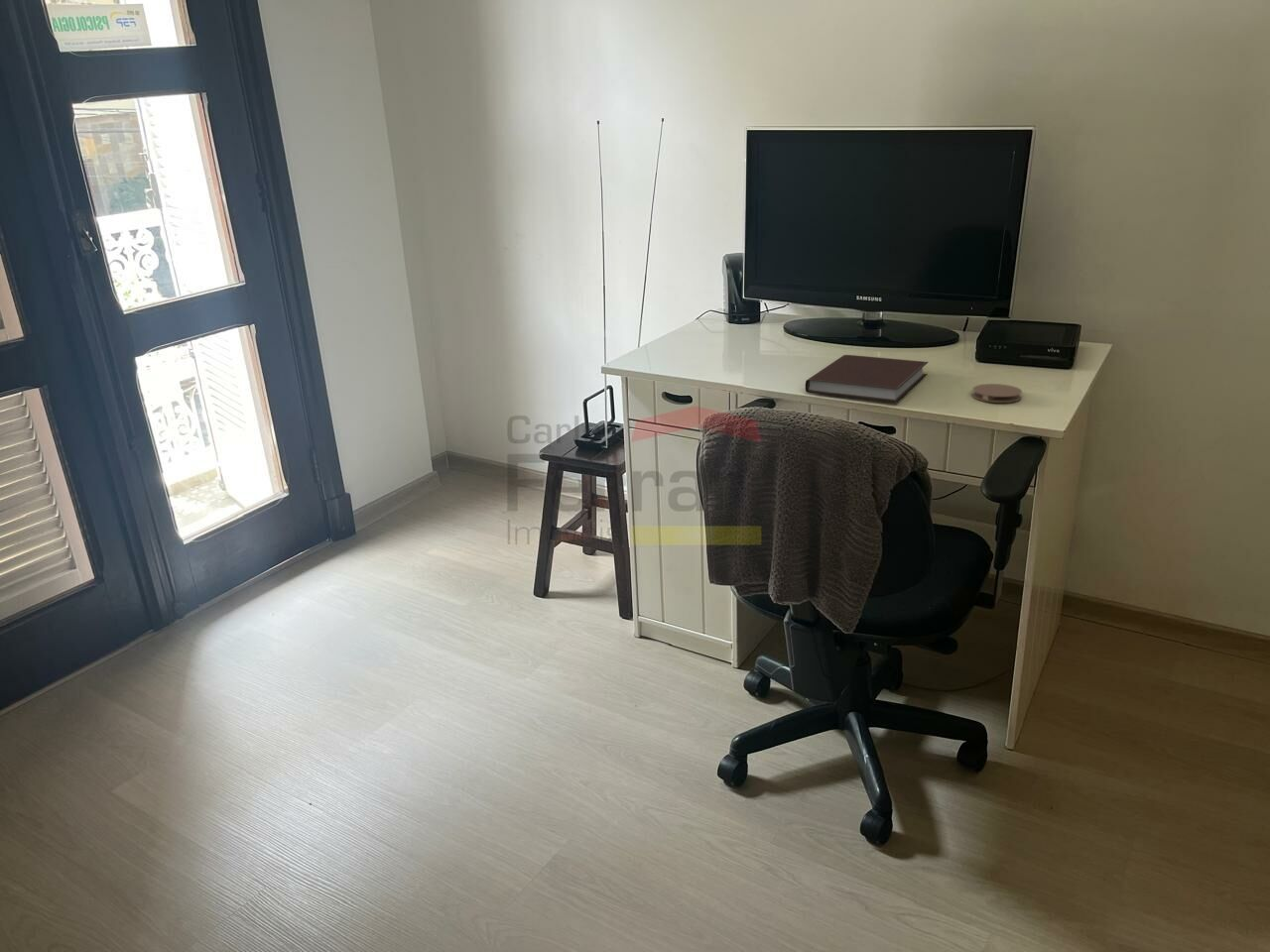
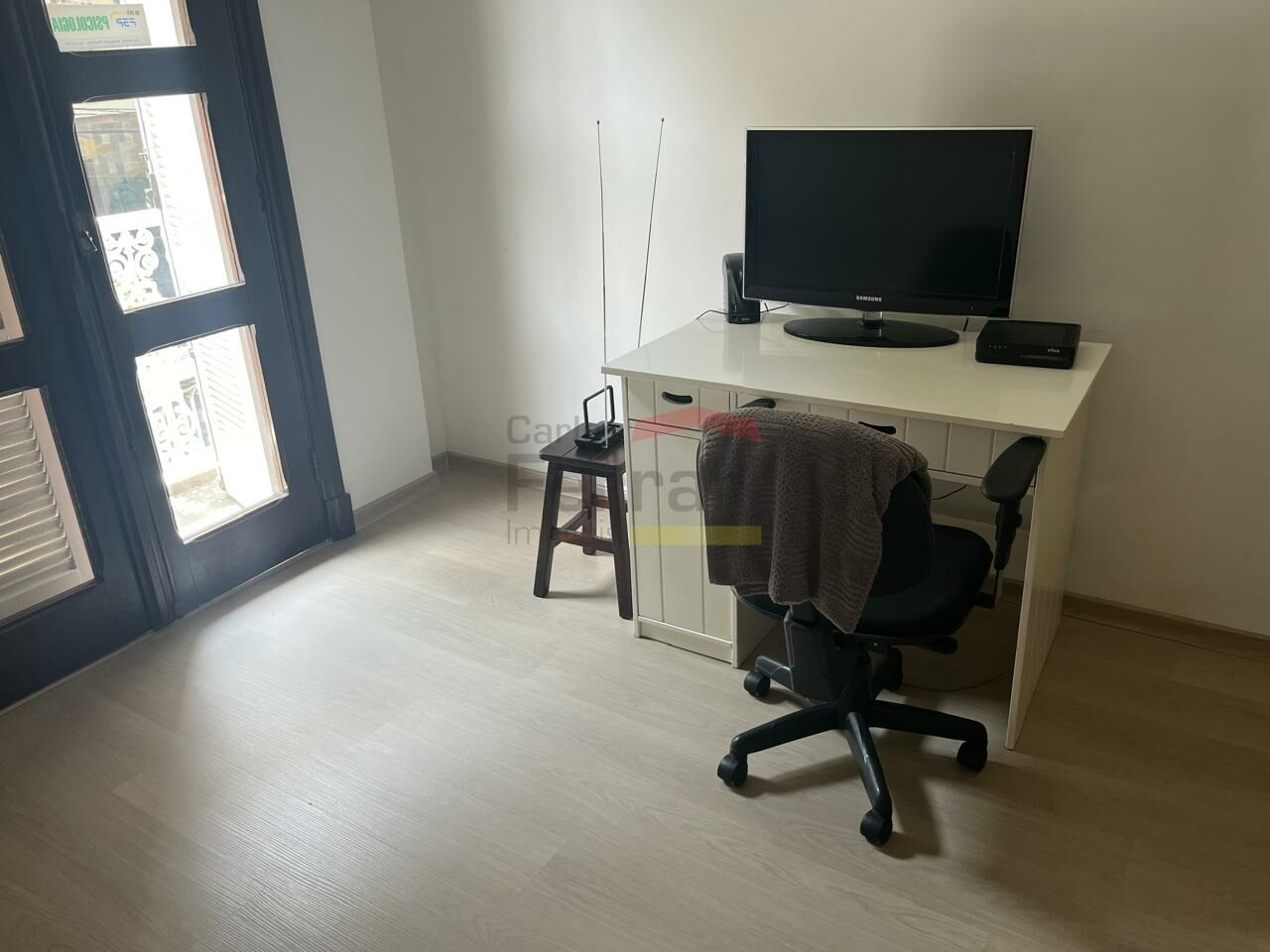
- coaster [971,383,1023,404]
- notebook [805,354,929,404]
